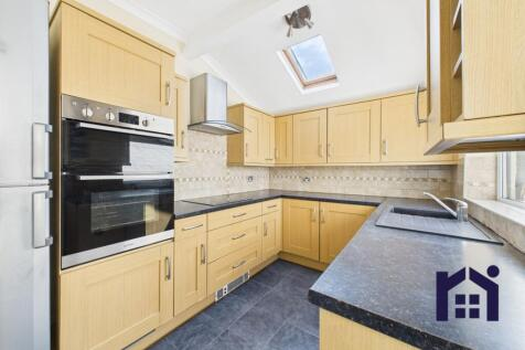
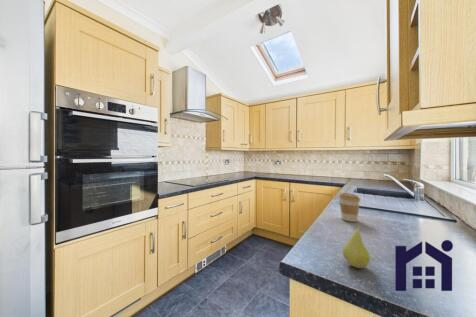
+ fruit [342,222,371,269]
+ coffee cup [338,192,362,223]
